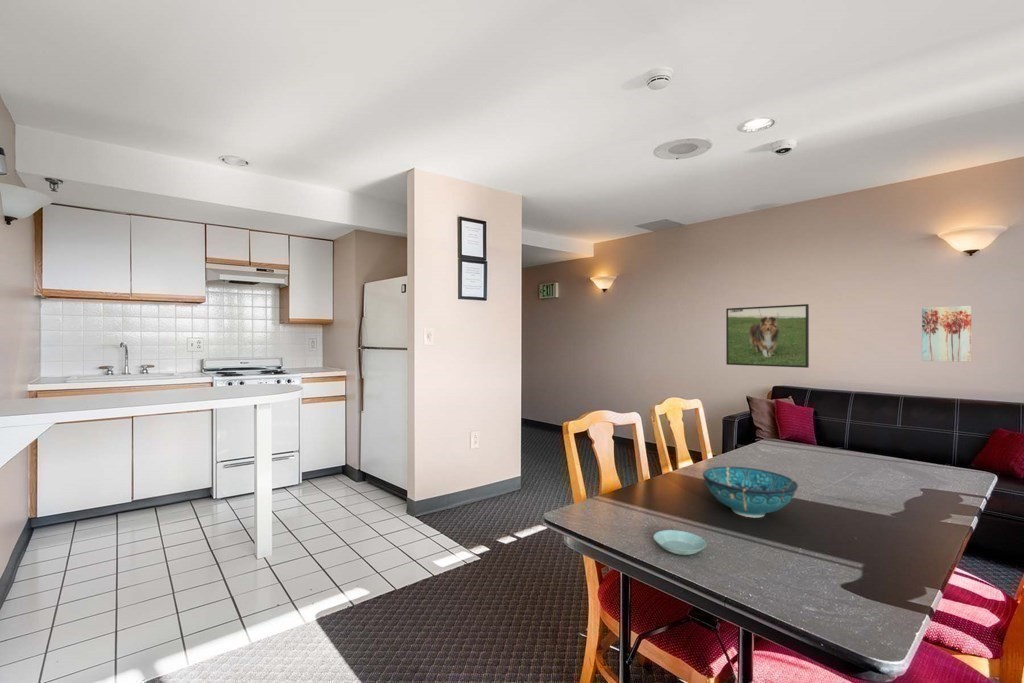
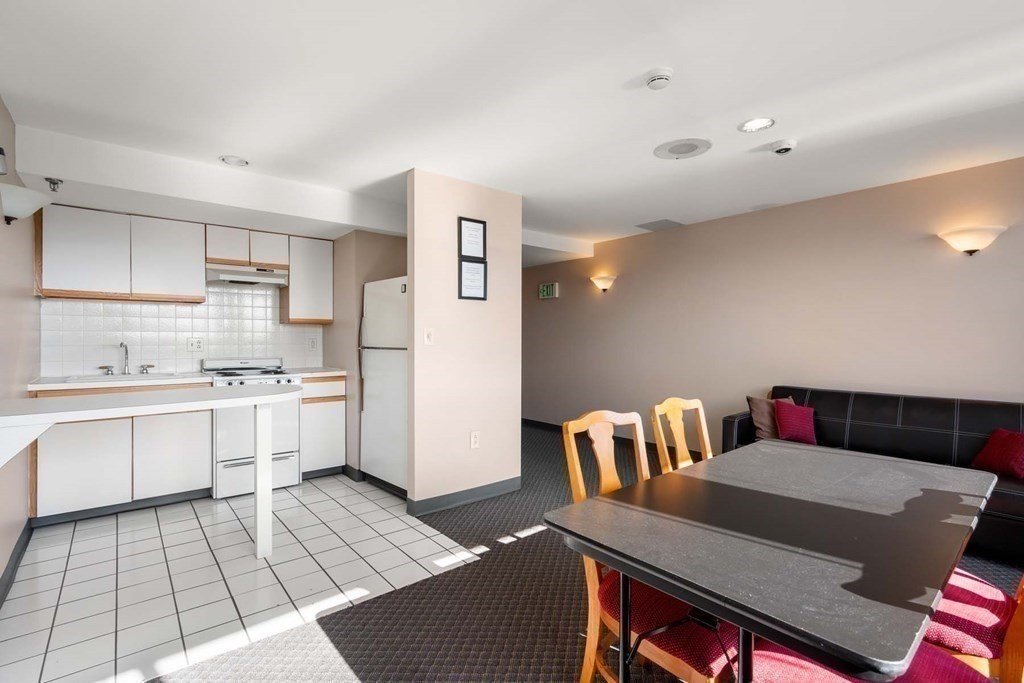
- saucer [653,529,707,556]
- wall art [921,305,972,363]
- decorative bowl [702,466,799,518]
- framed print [725,303,810,369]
